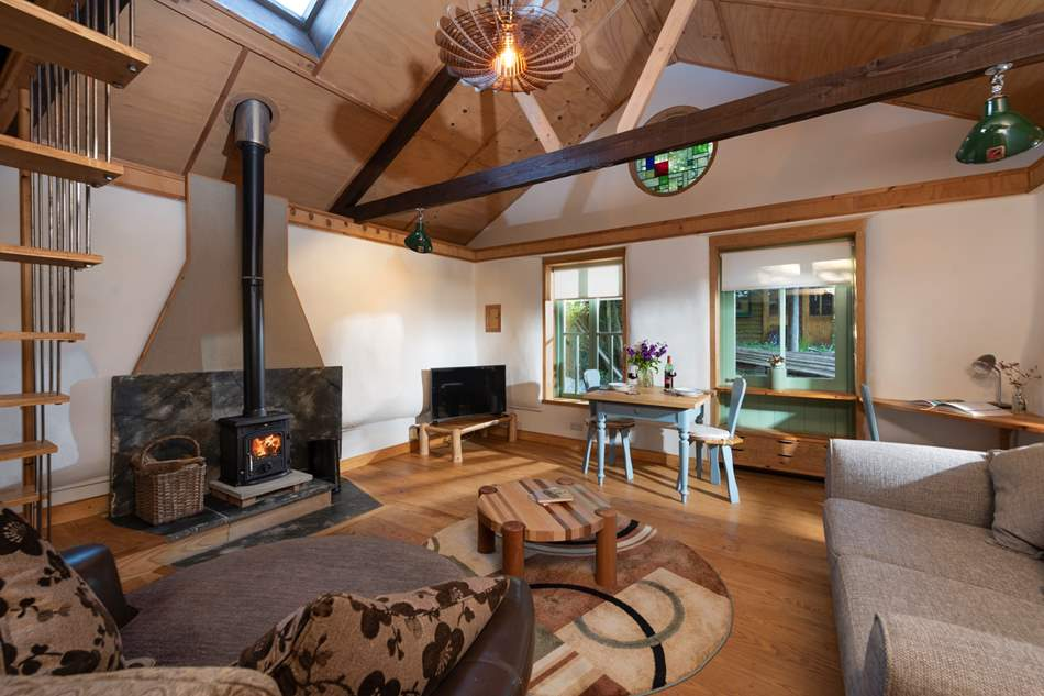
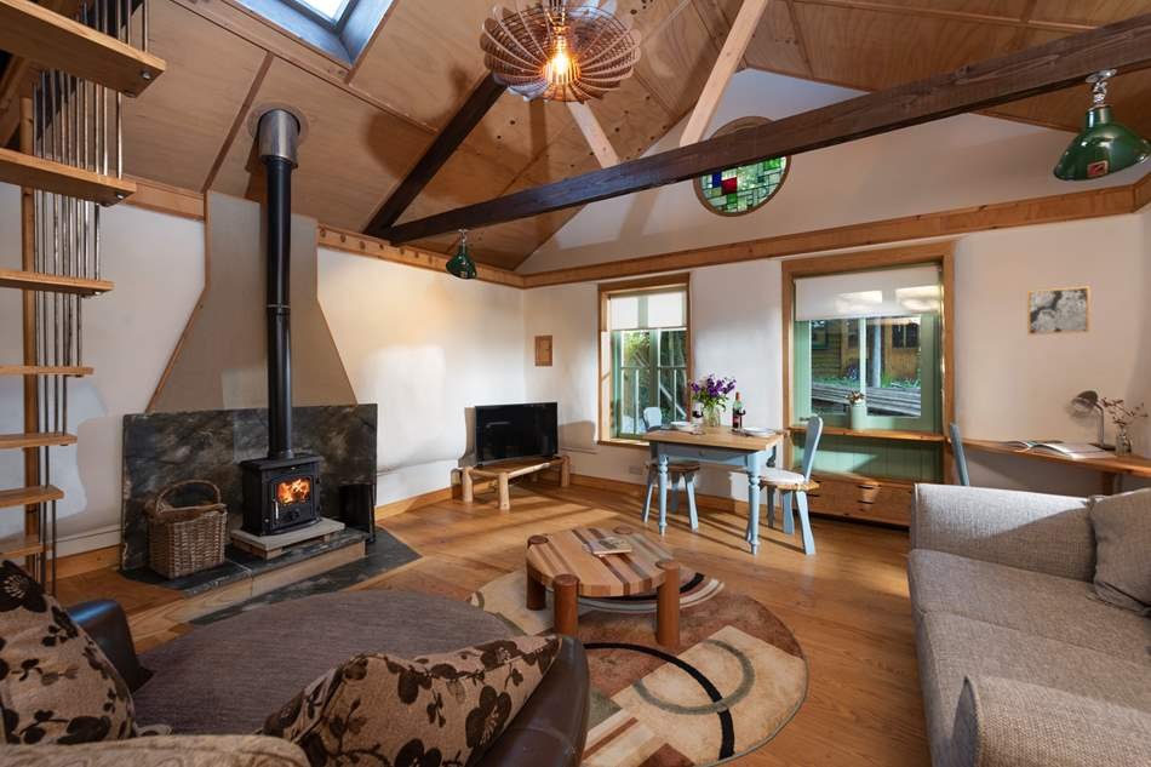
+ wall art [1026,285,1092,337]
